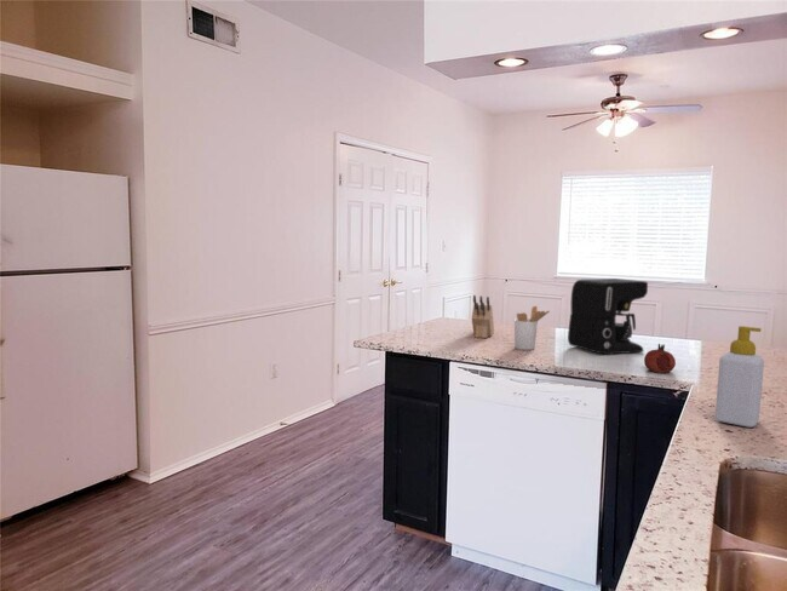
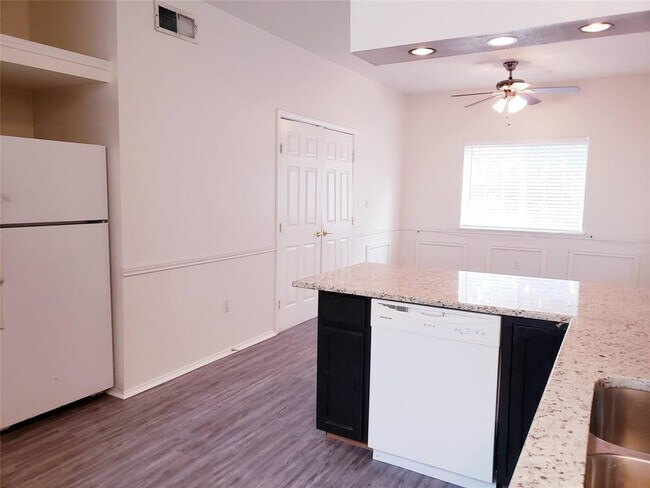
- fruit [643,343,677,374]
- soap bottle [714,325,765,429]
- knife block [471,294,495,339]
- utensil holder [513,305,551,351]
- coffee maker [567,277,649,355]
